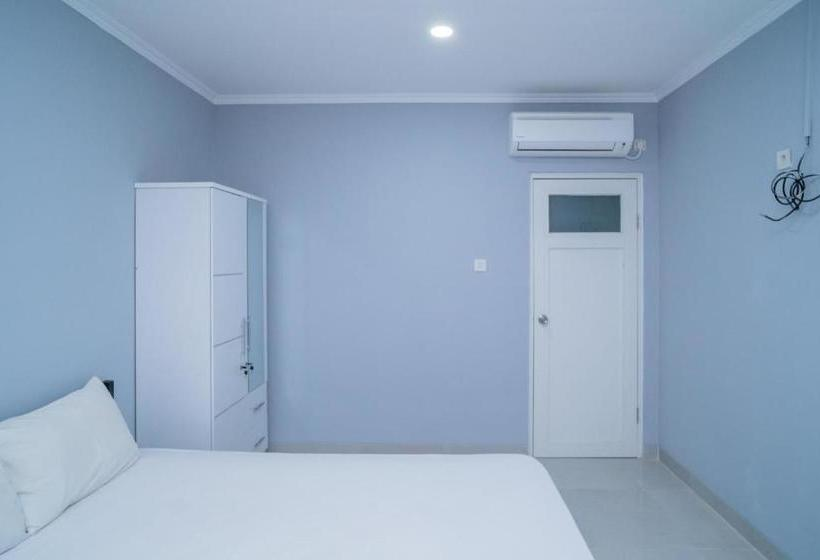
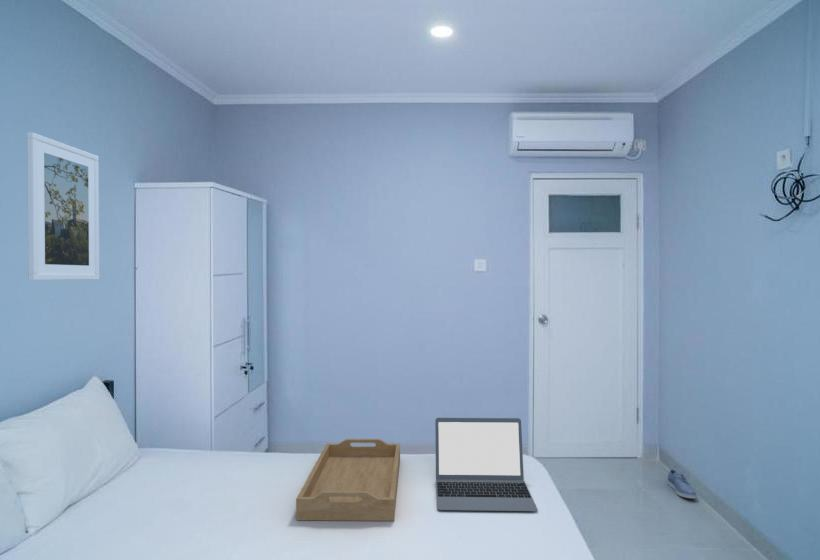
+ shoe [666,468,698,500]
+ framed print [26,131,100,281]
+ laptop [434,417,539,512]
+ serving tray [295,438,401,522]
